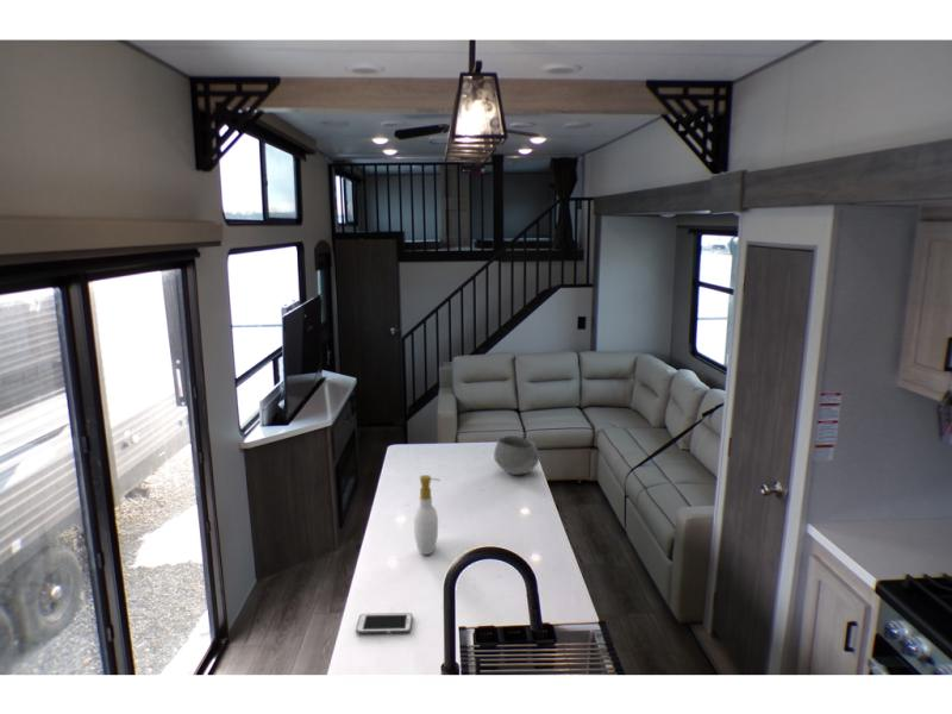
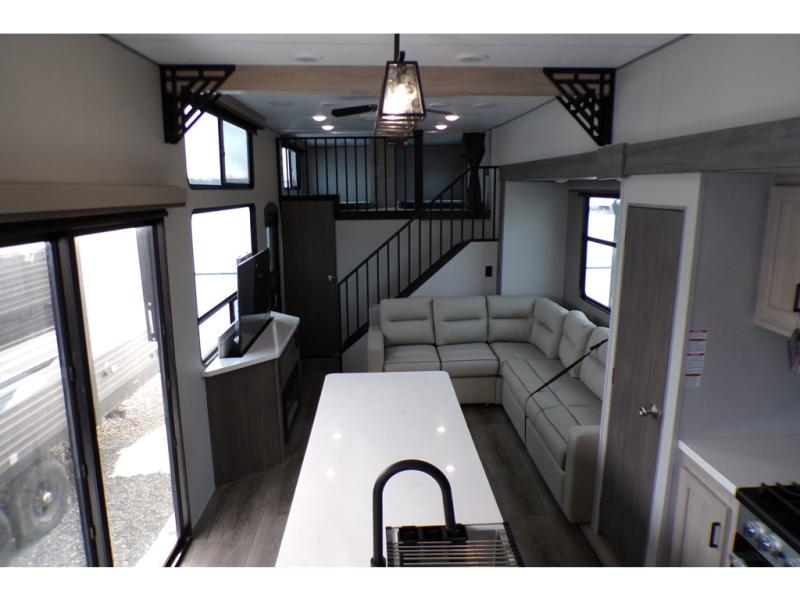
- cell phone [355,612,414,635]
- bowl [493,434,540,476]
- soap bottle [413,474,441,556]
